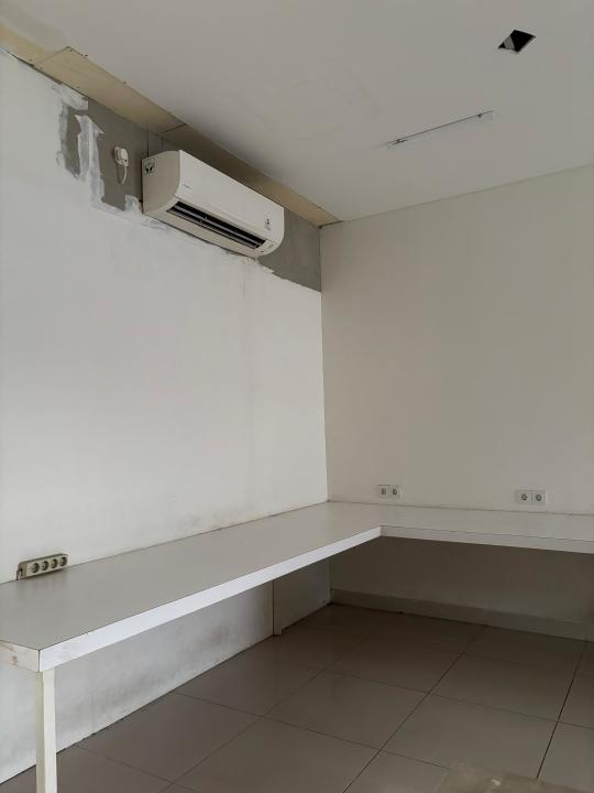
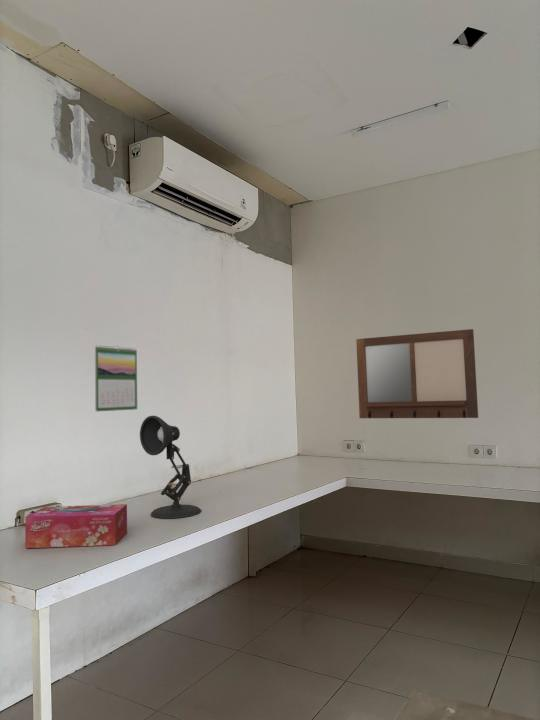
+ calendar [94,344,138,412]
+ desk lamp [139,415,202,519]
+ tissue box [24,503,128,549]
+ writing board [355,328,479,419]
